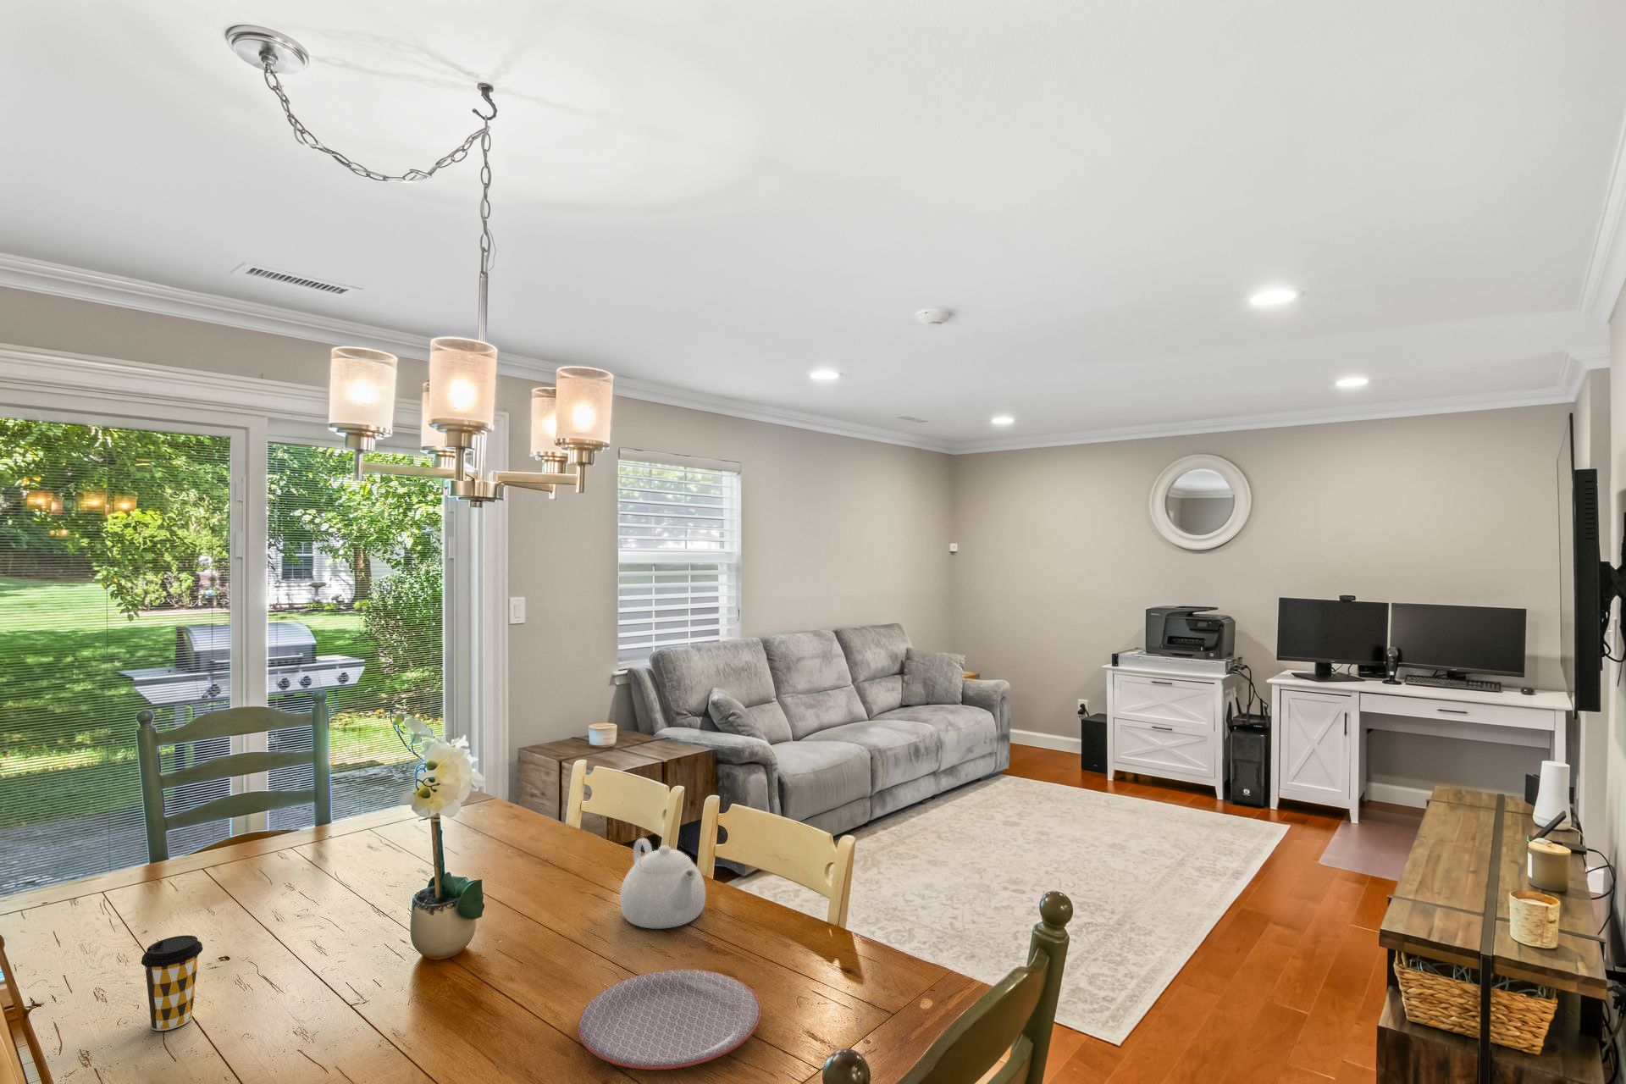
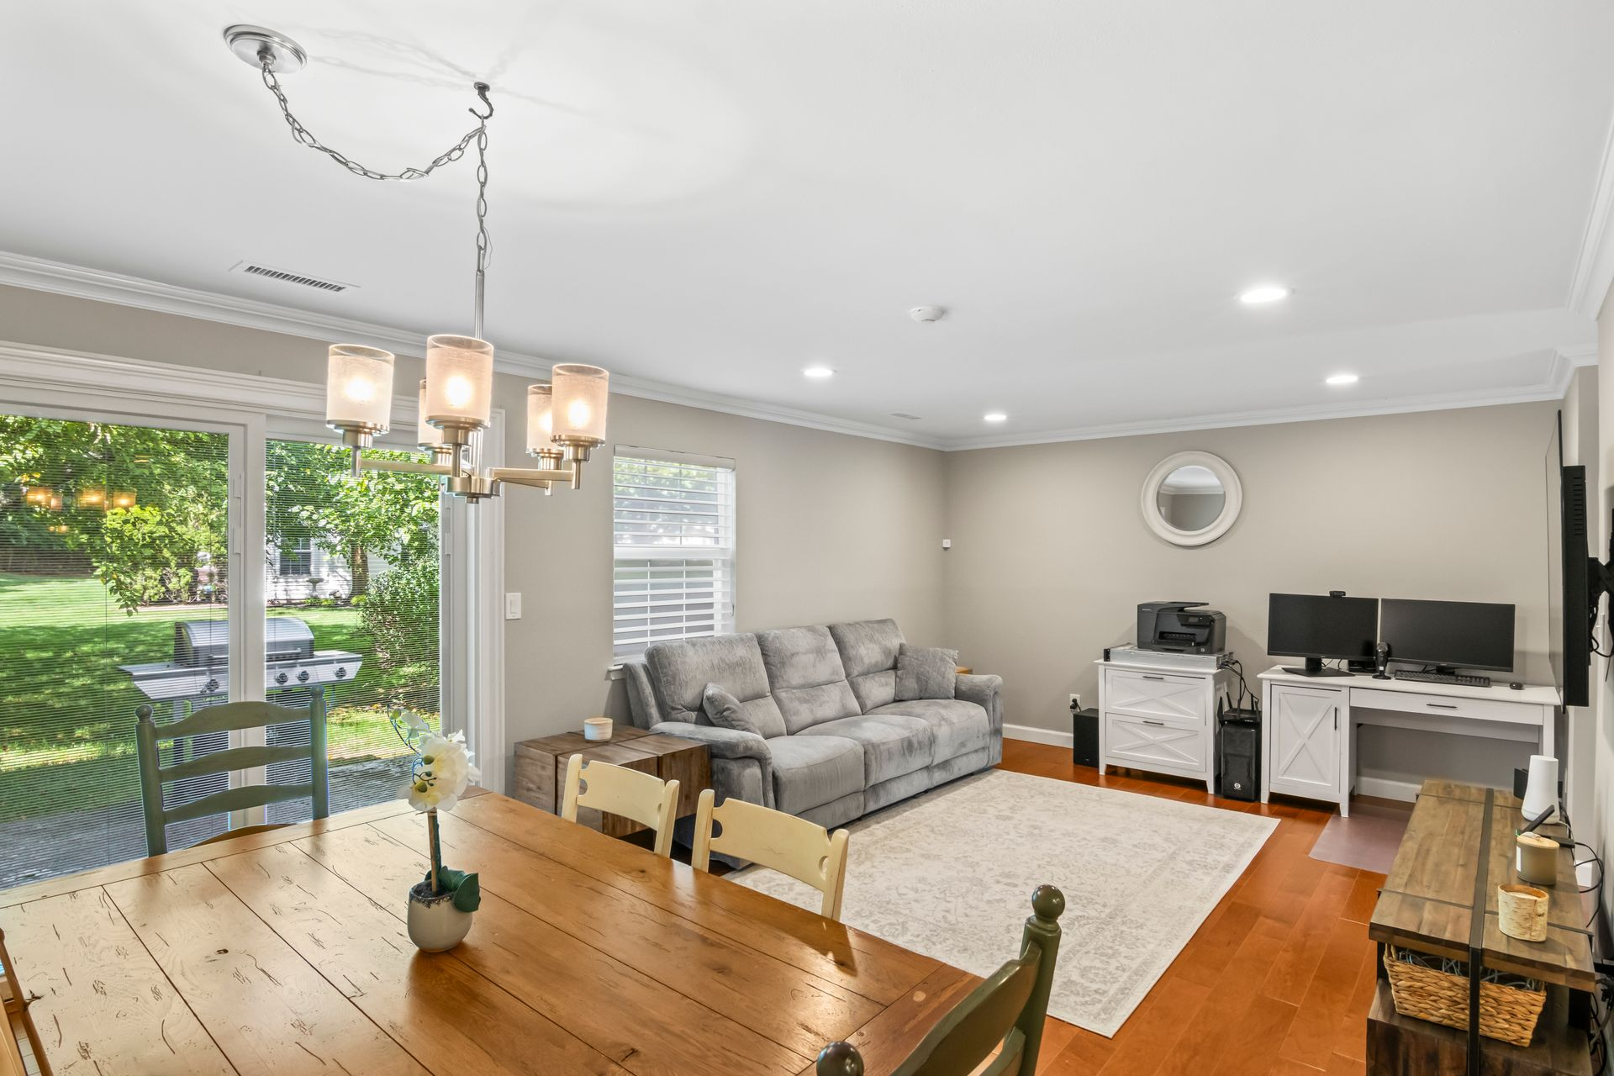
- coffee cup [140,935,203,1032]
- teapot [619,837,707,929]
- plate [577,968,762,1071]
